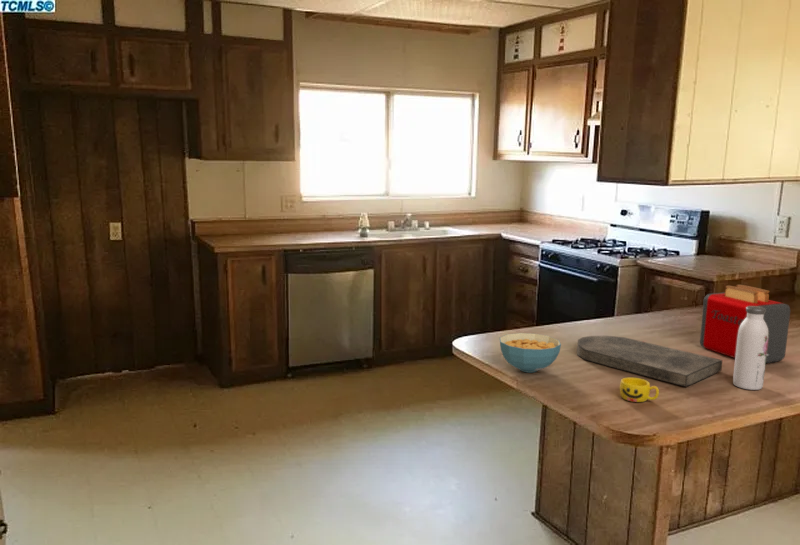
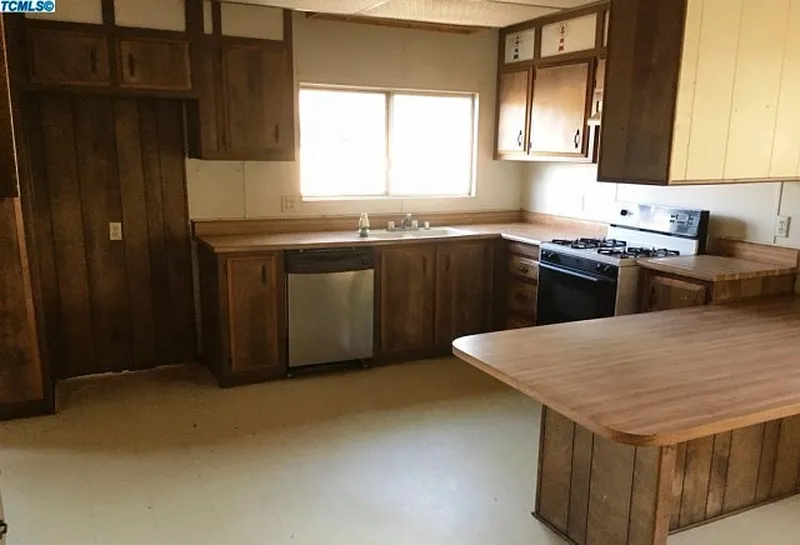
- cutting board [576,335,723,388]
- cereal bowl [499,332,562,374]
- water bottle [732,306,769,391]
- cup [619,377,660,403]
- toaster [699,284,791,364]
